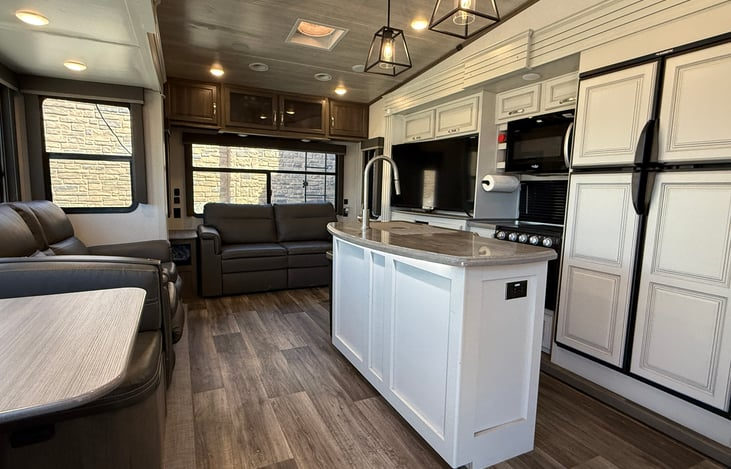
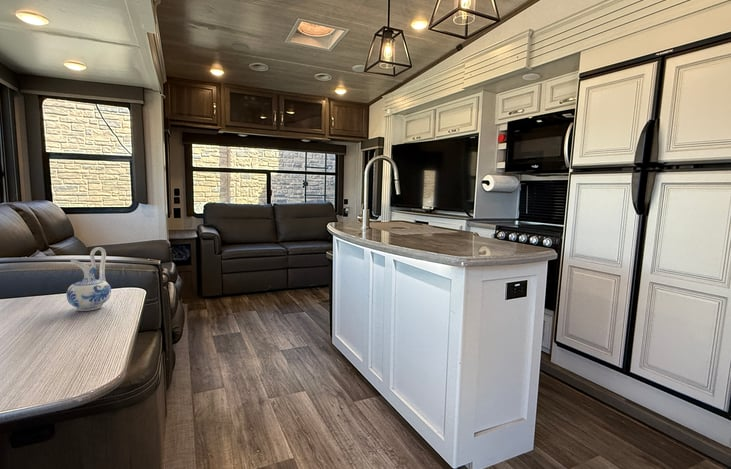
+ ceramic pitcher [66,246,112,312]
